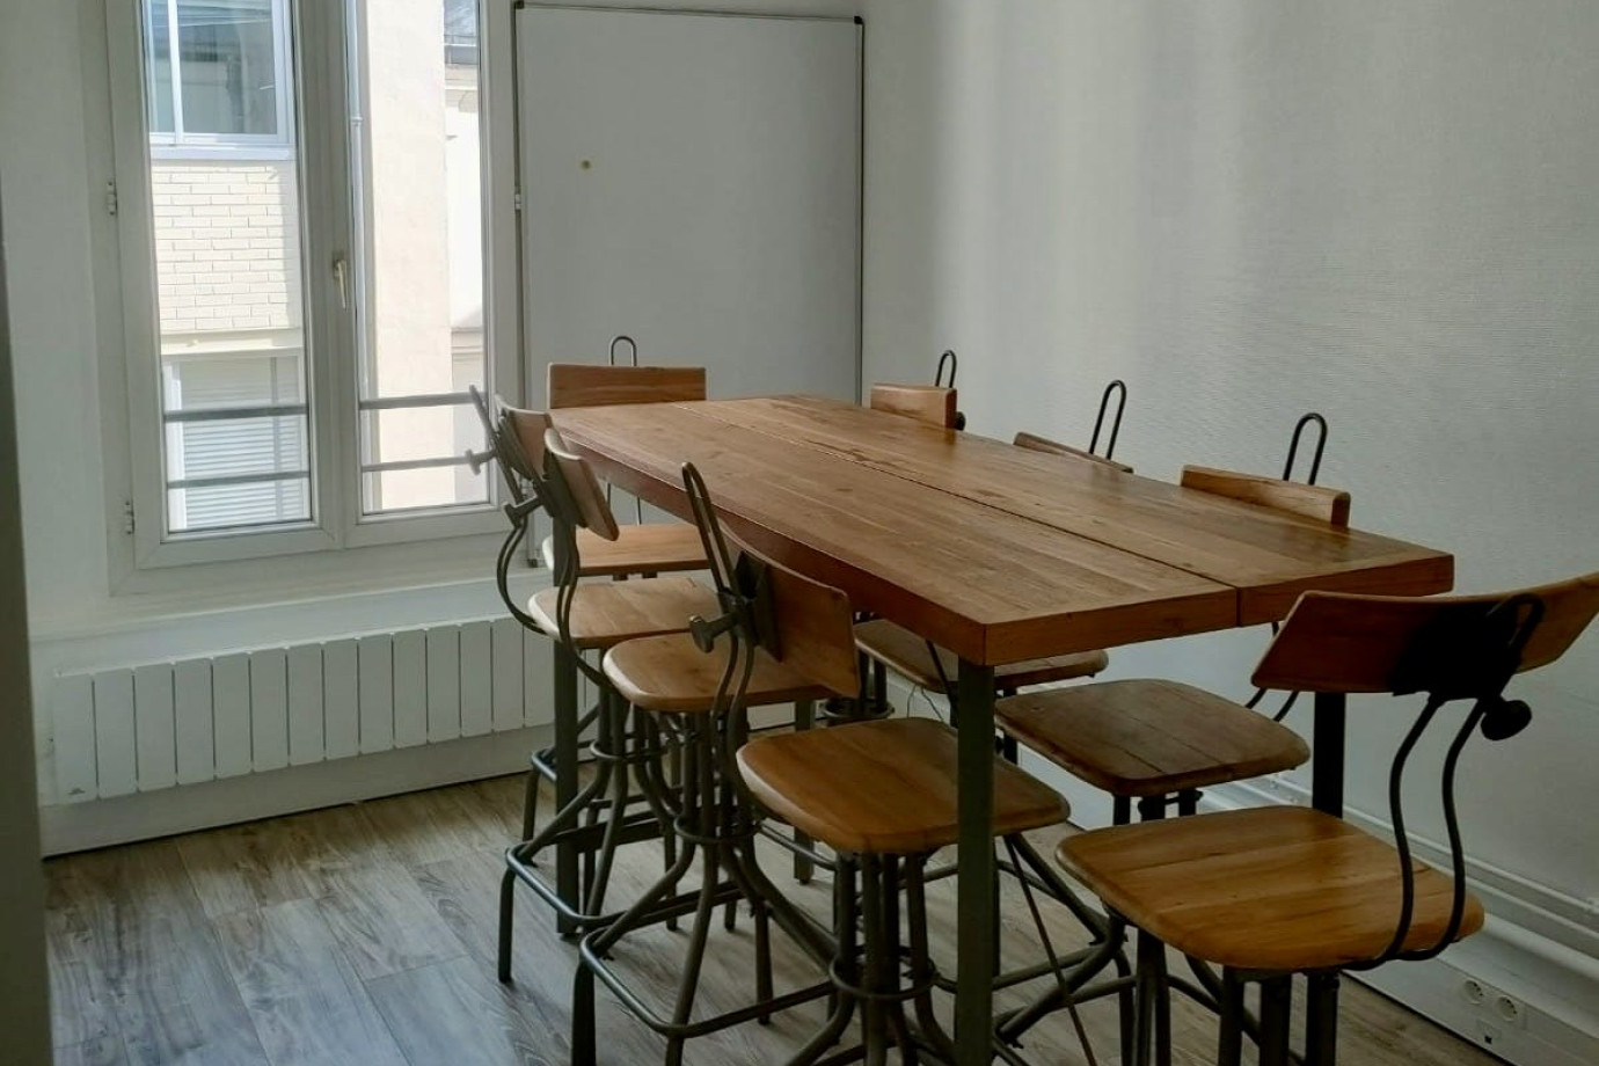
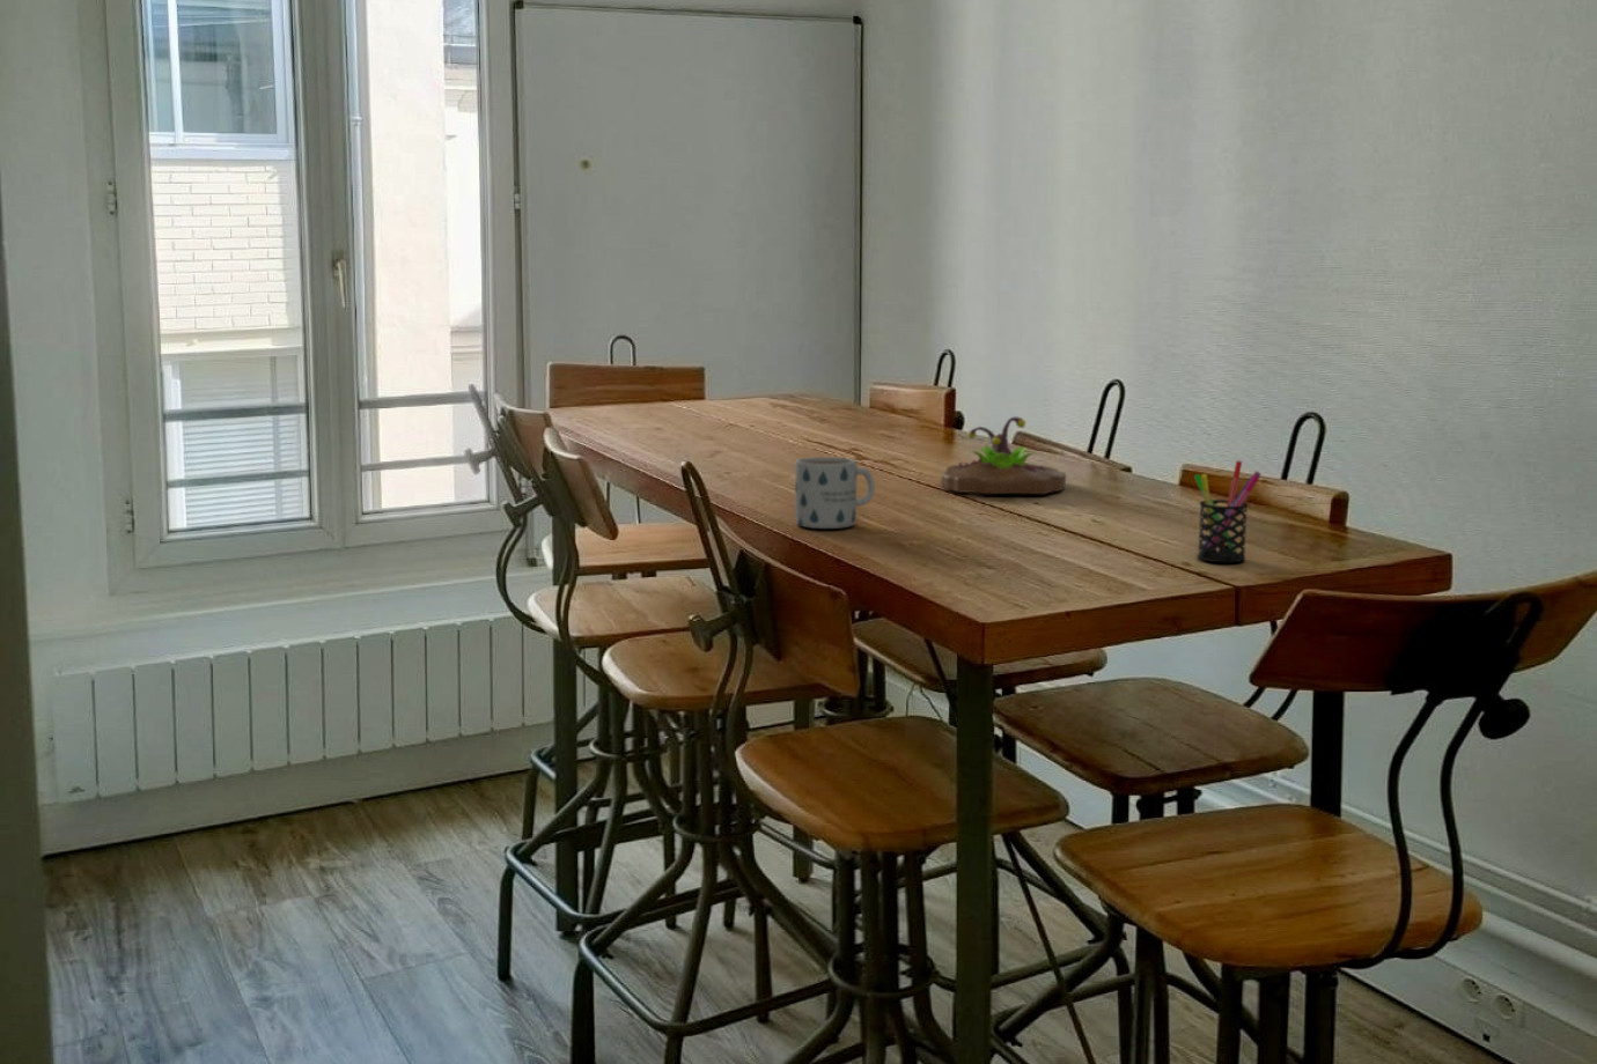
+ pen holder [1193,460,1263,563]
+ succulent planter [941,416,1067,495]
+ mug [794,456,876,530]
